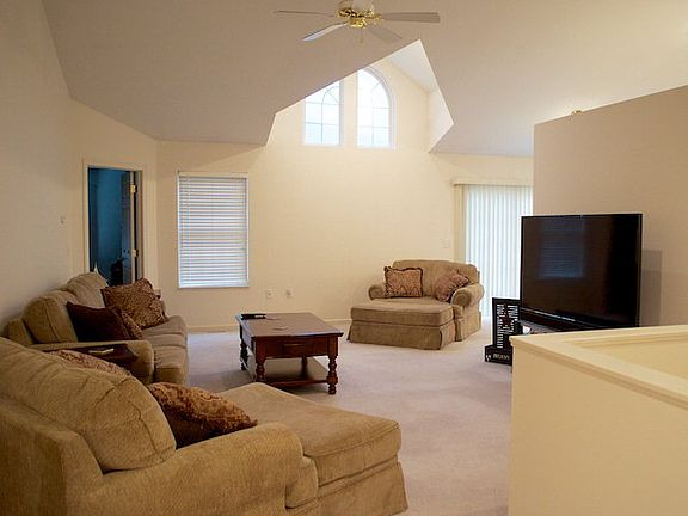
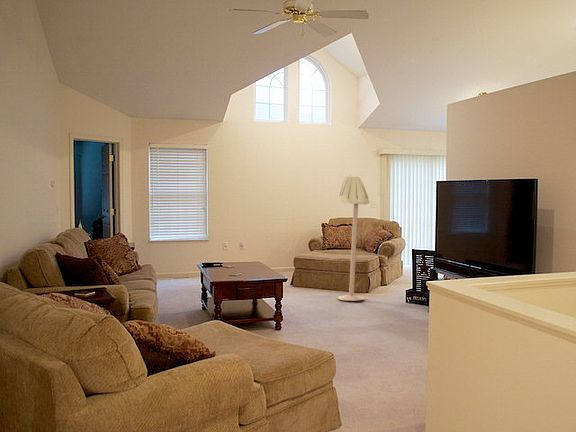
+ floor lamp [337,174,370,302]
